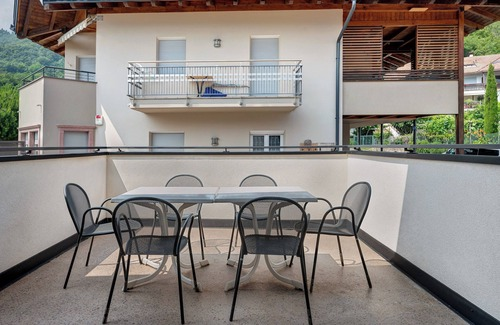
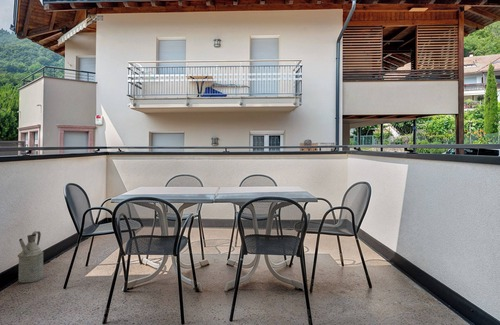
+ watering can [17,230,45,284]
